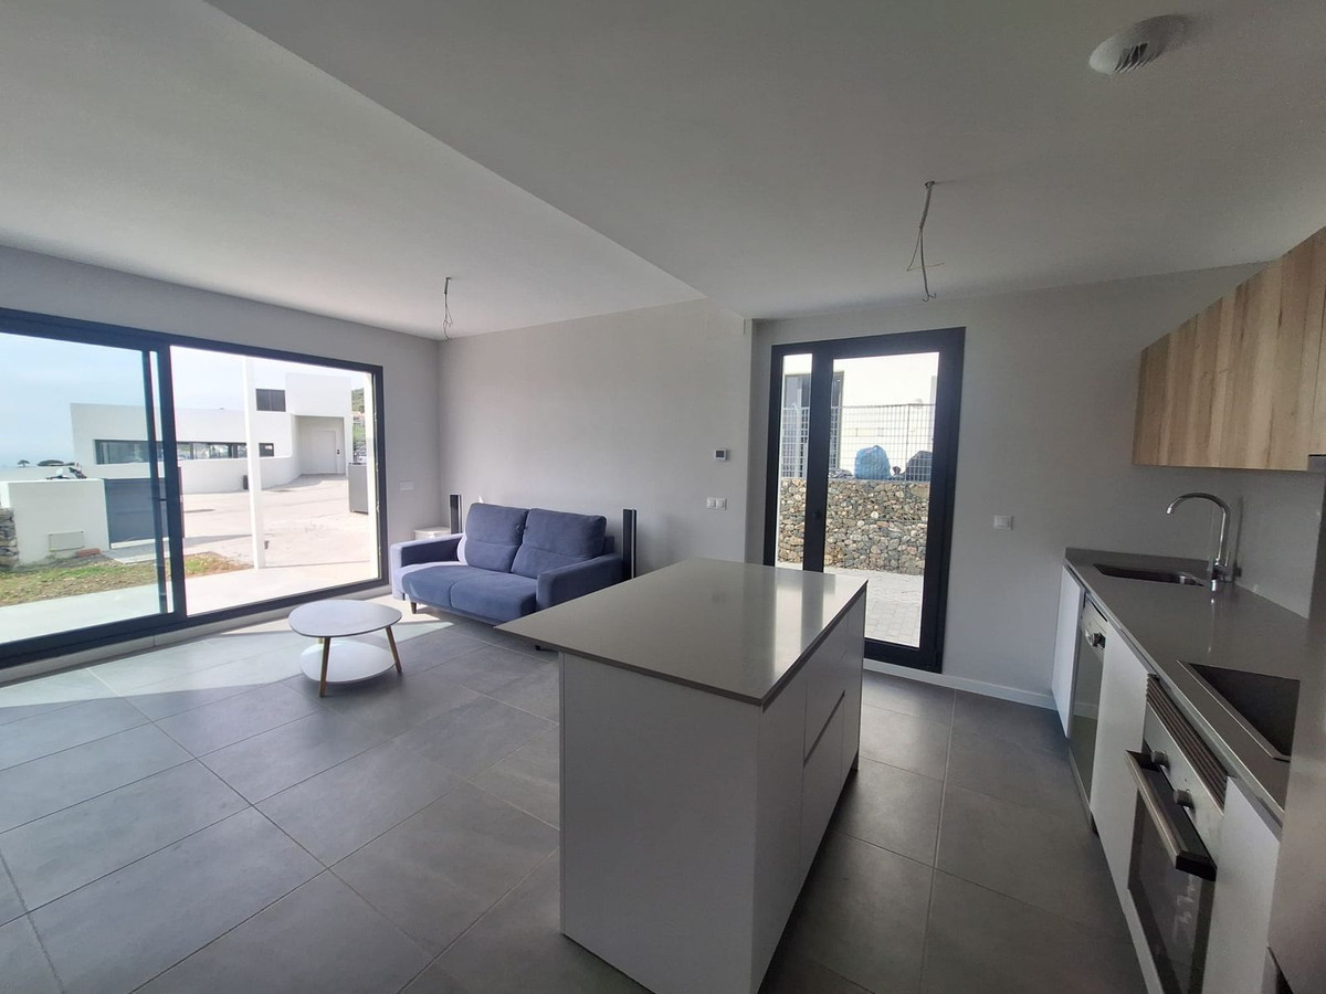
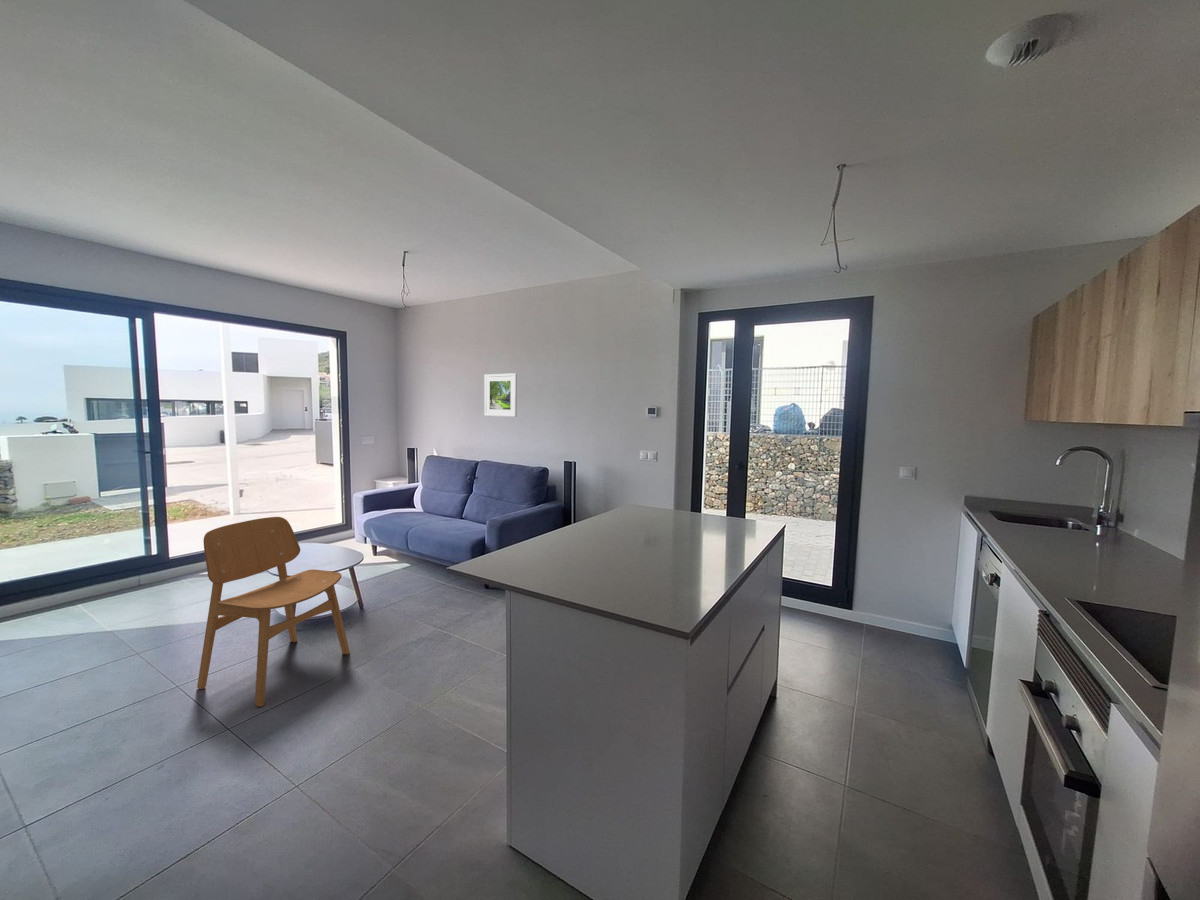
+ chair [196,516,351,708]
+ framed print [483,372,518,418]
